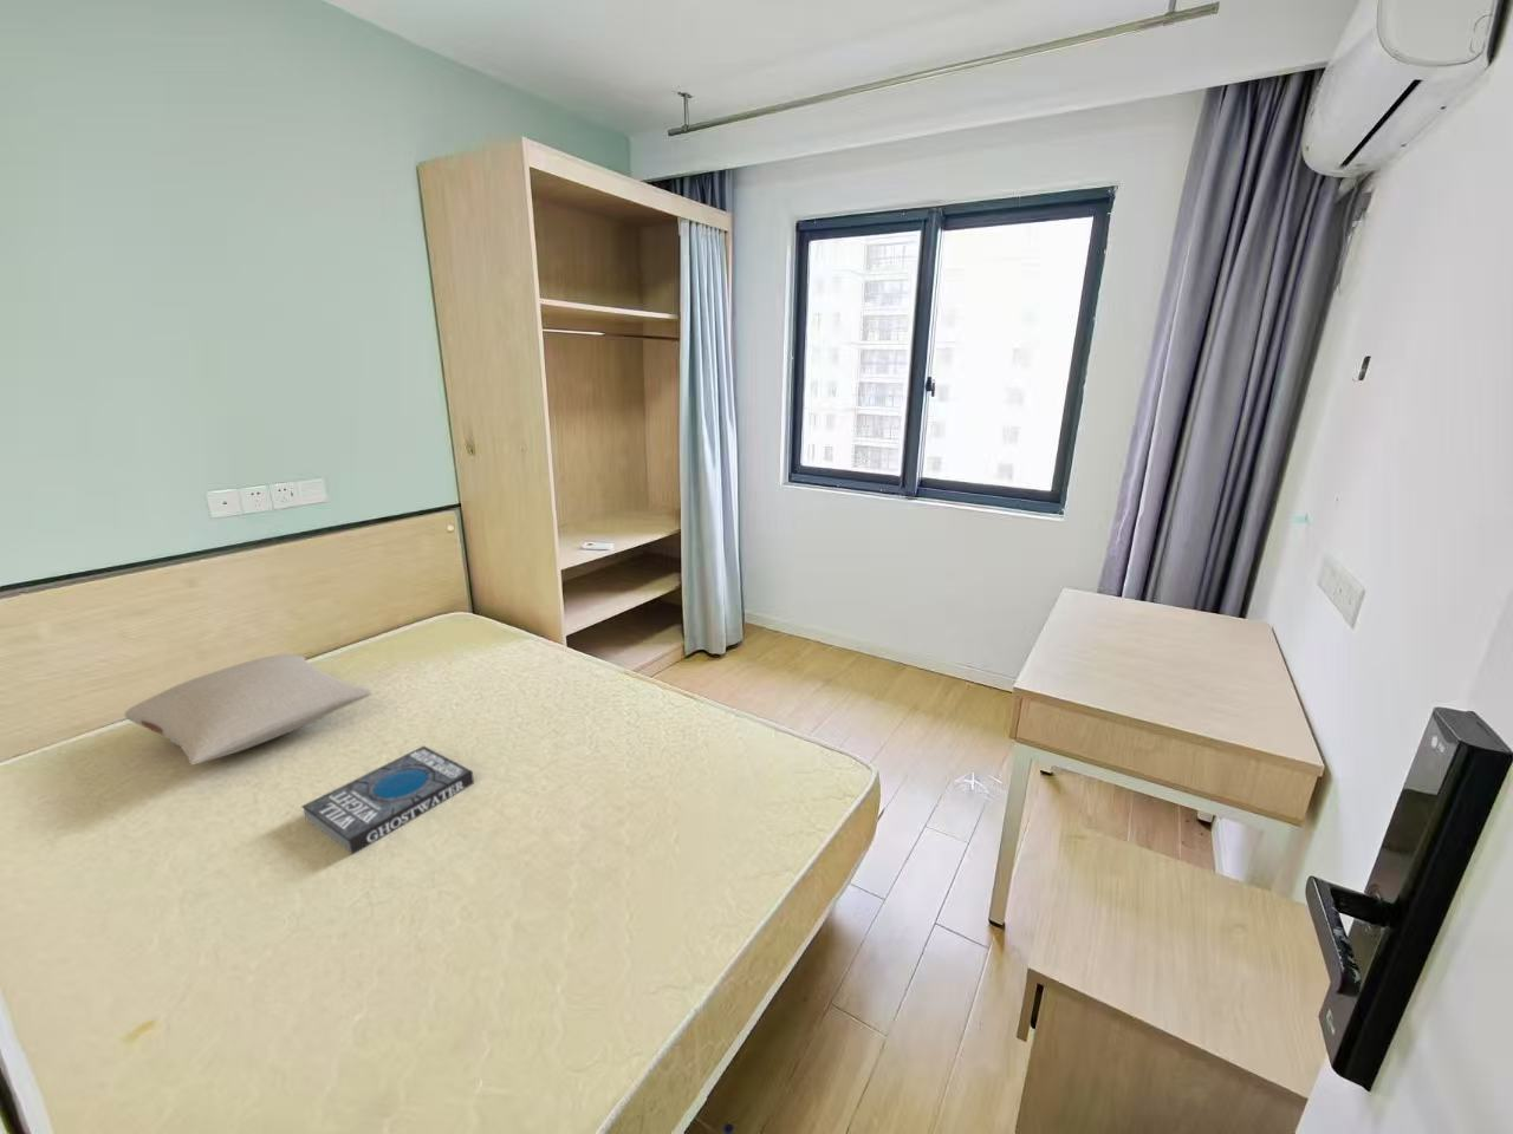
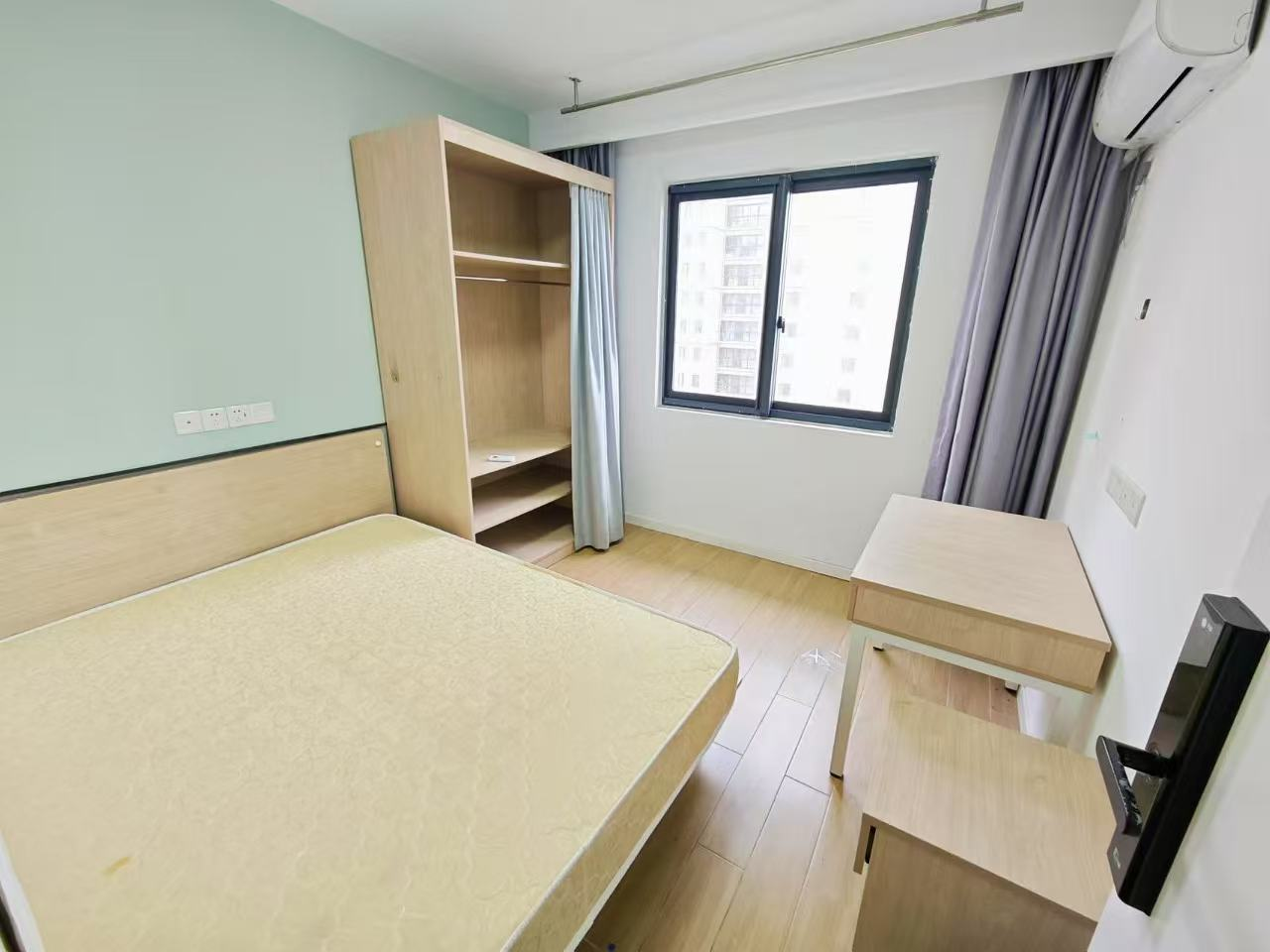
- pillow [123,653,374,767]
- book [300,744,475,855]
